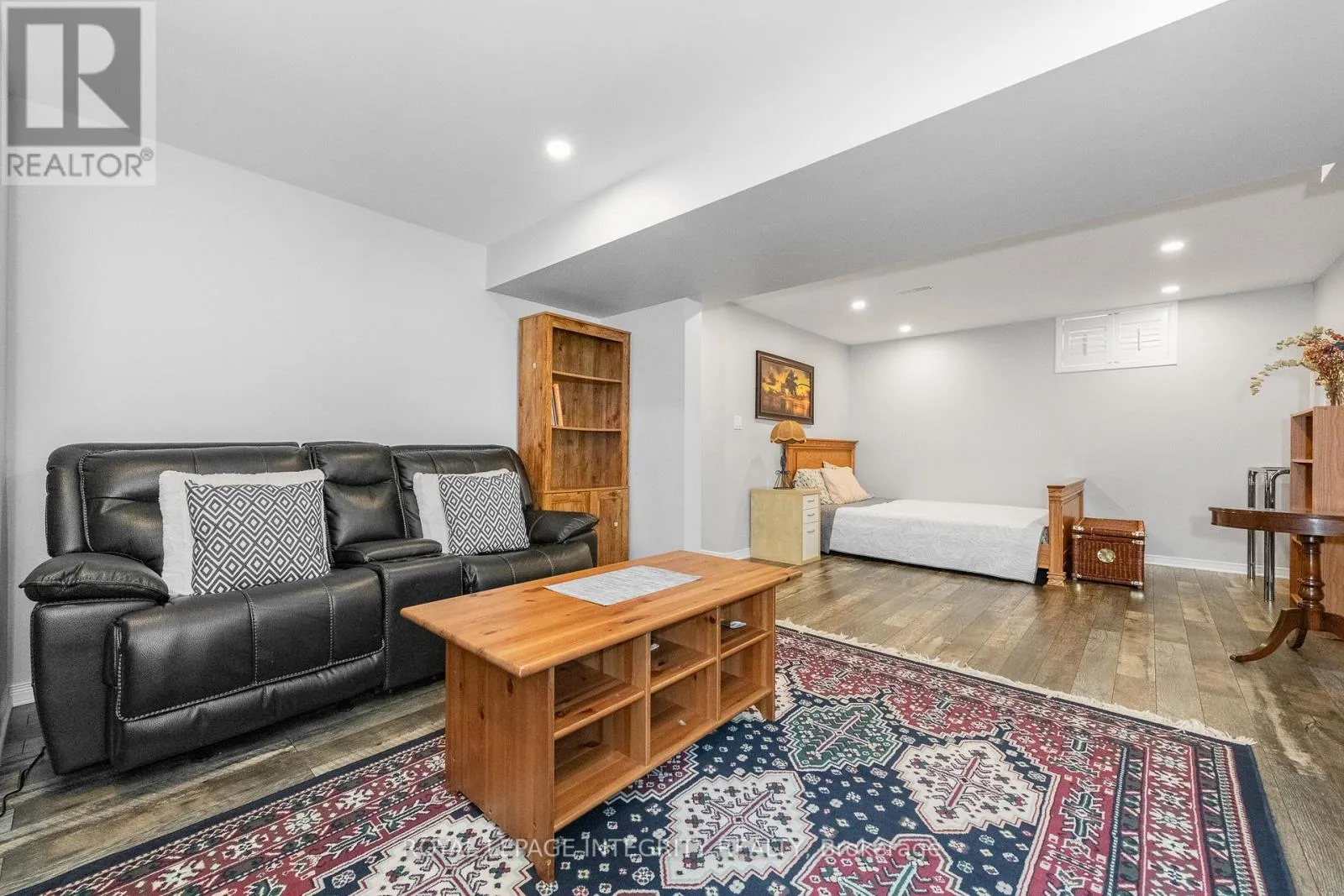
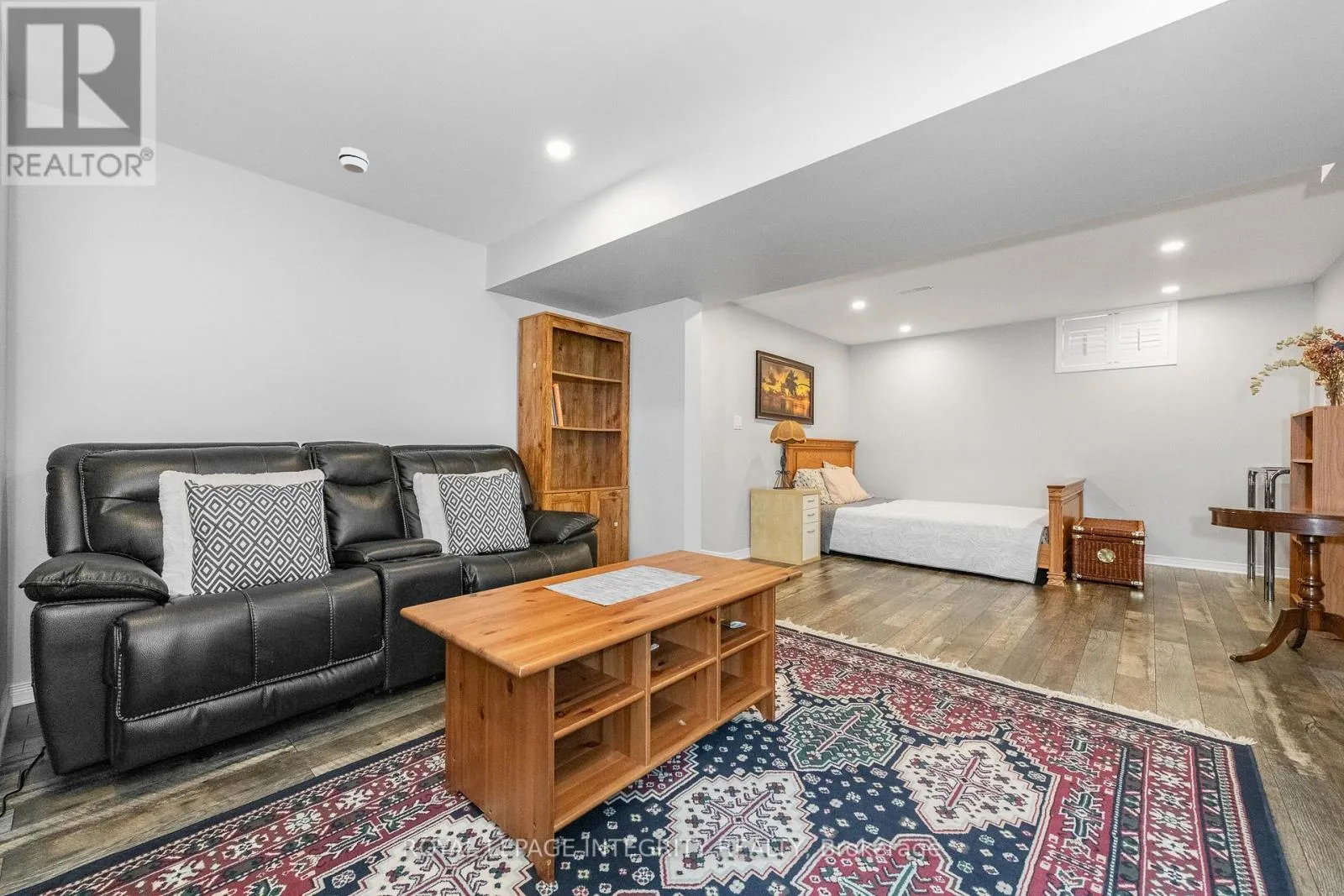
+ smoke detector [338,146,370,174]
